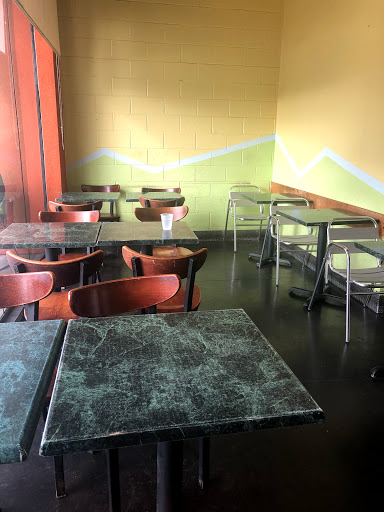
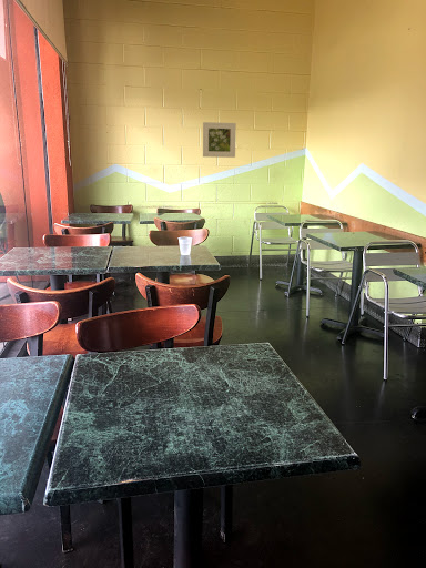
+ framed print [202,121,237,159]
